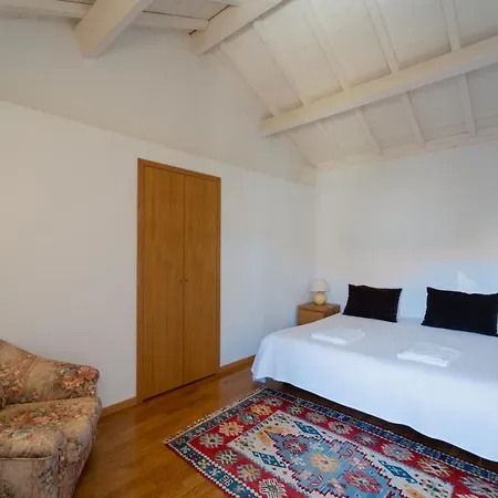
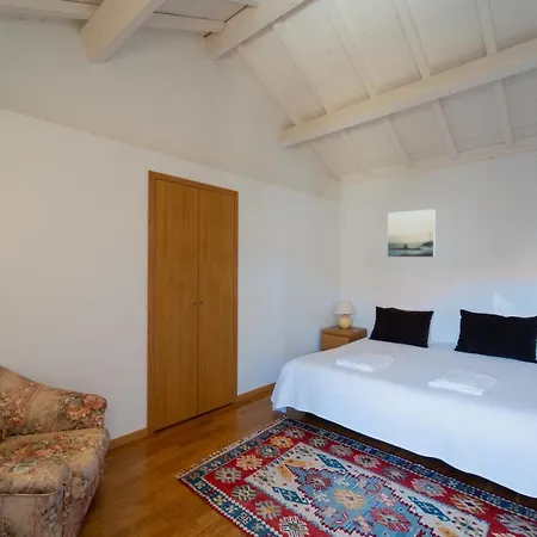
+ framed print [387,208,437,259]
